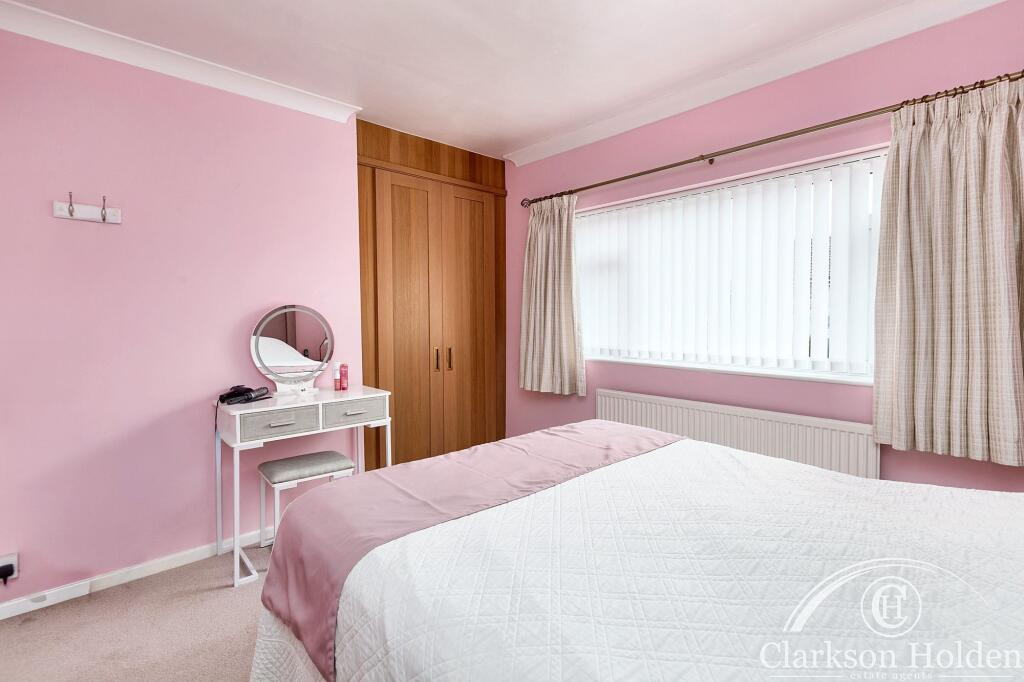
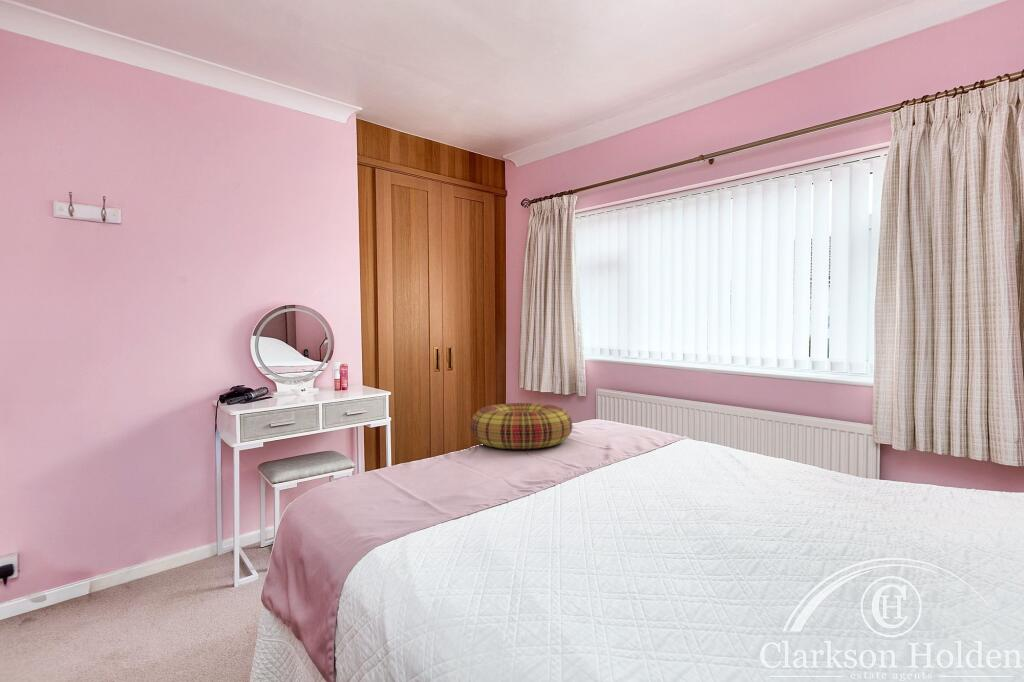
+ cushion [469,402,573,450]
